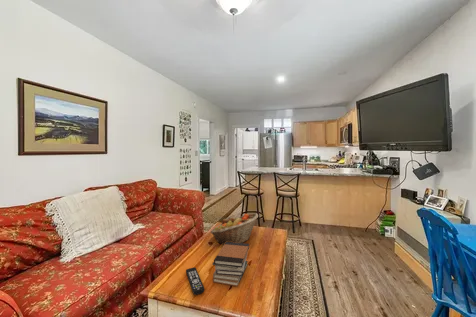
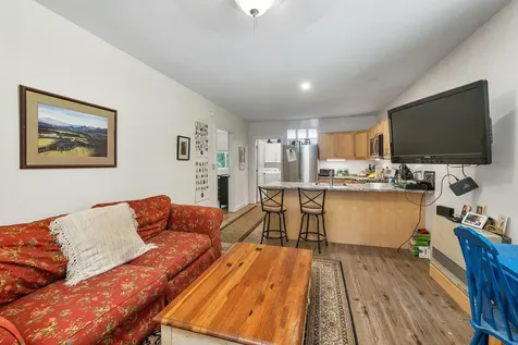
- book stack [212,242,250,287]
- fruit basket [210,212,259,245]
- remote control [185,266,206,296]
